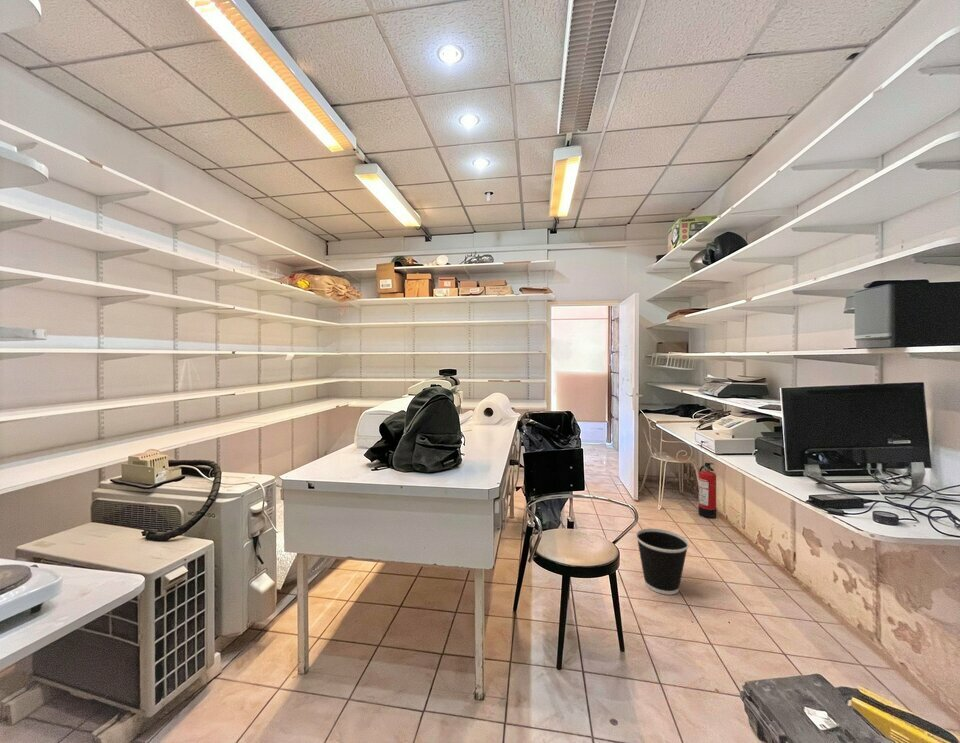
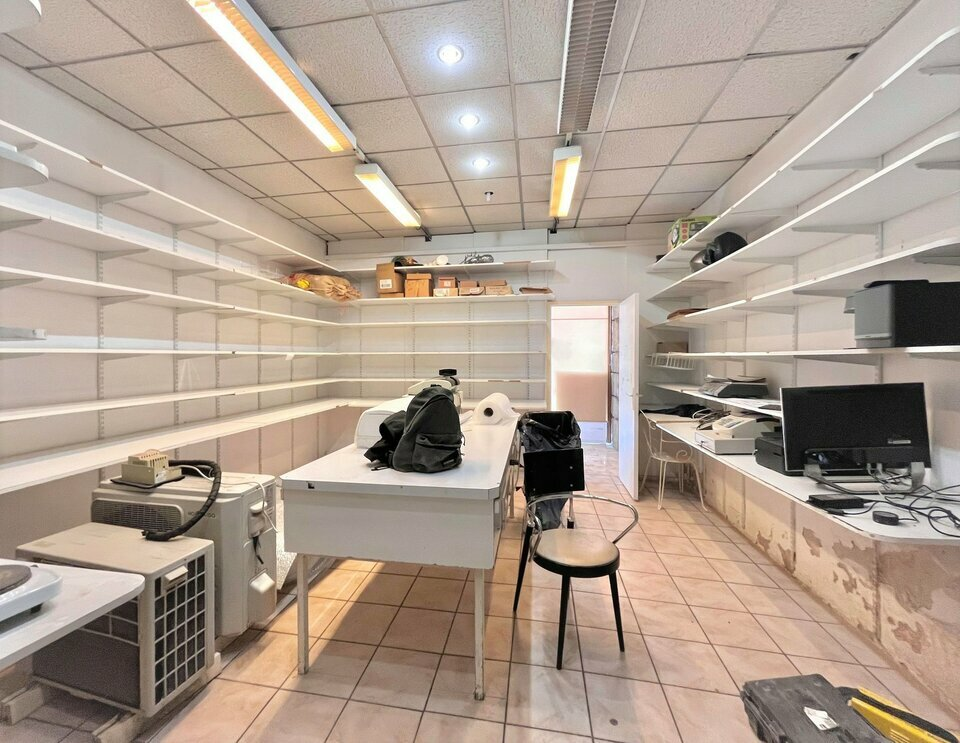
- wastebasket [635,527,690,596]
- fire extinguisher [697,462,717,519]
